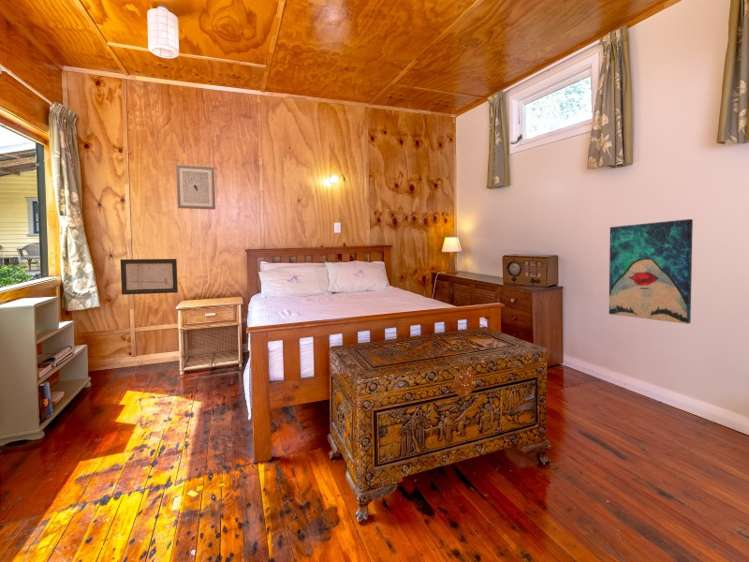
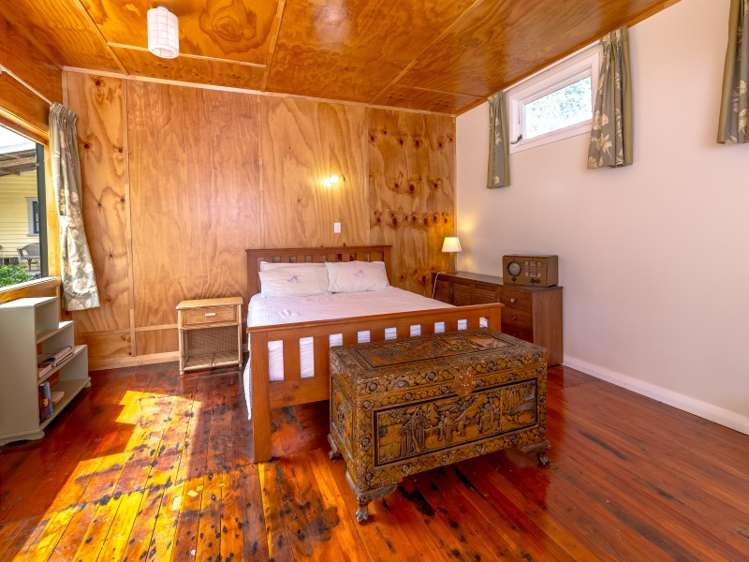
- wall art [175,164,216,210]
- wall art [608,218,694,325]
- wall art [119,258,179,296]
